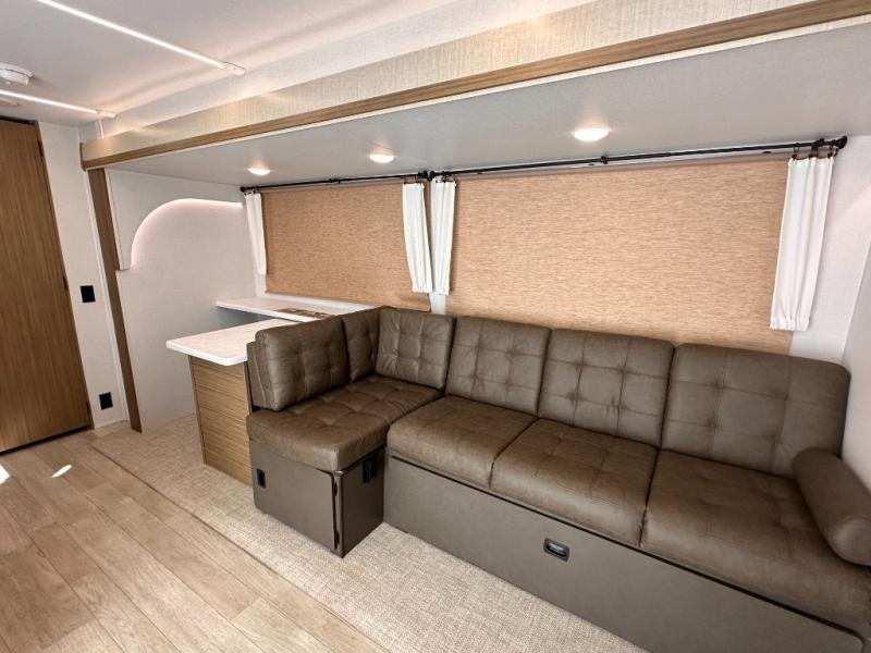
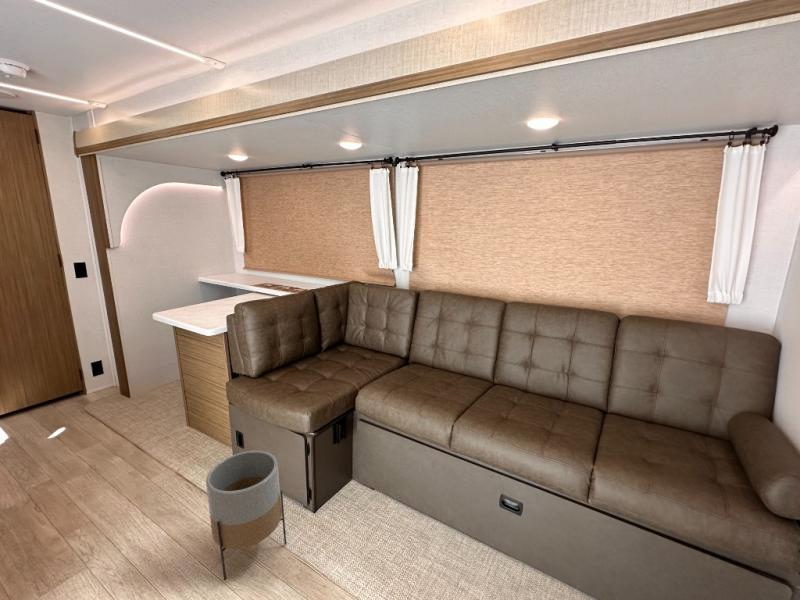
+ planter [205,450,287,581]
